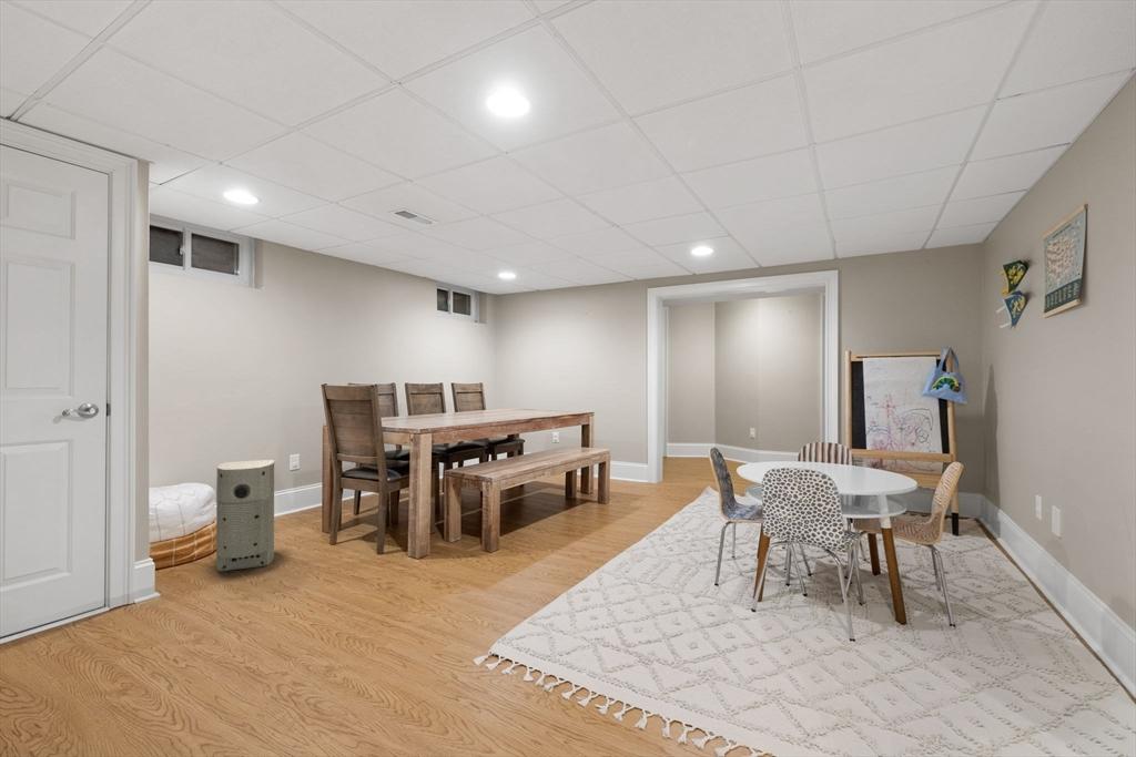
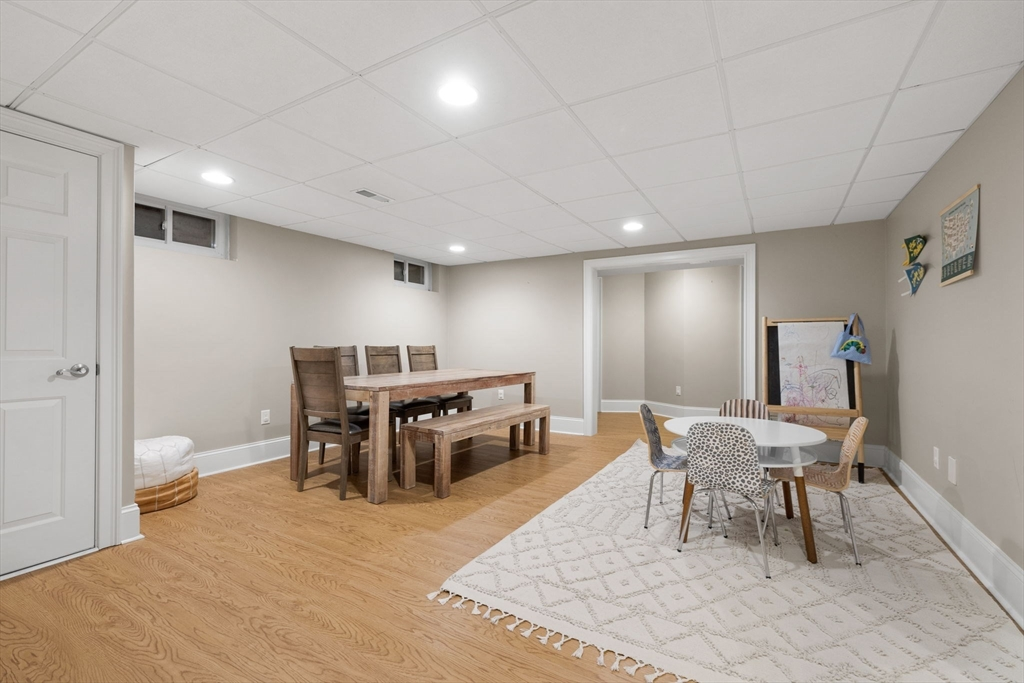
- air purifier [215,459,275,573]
